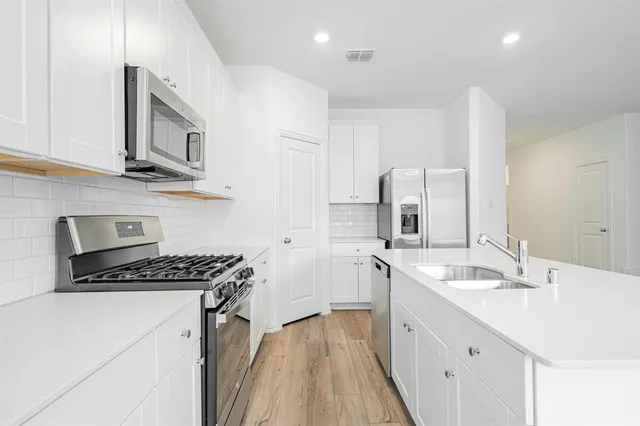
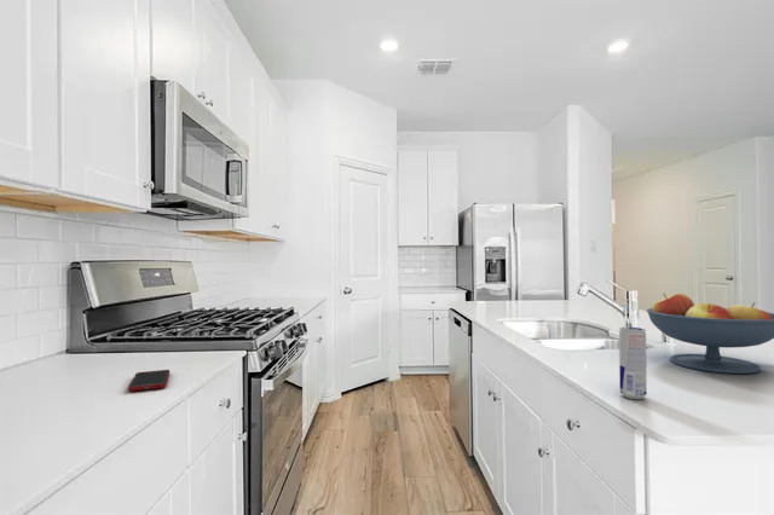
+ cell phone [127,369,171,392]
+ beverage can [618,326,648,400]
+ fruit bowl [646,293,774,375]
